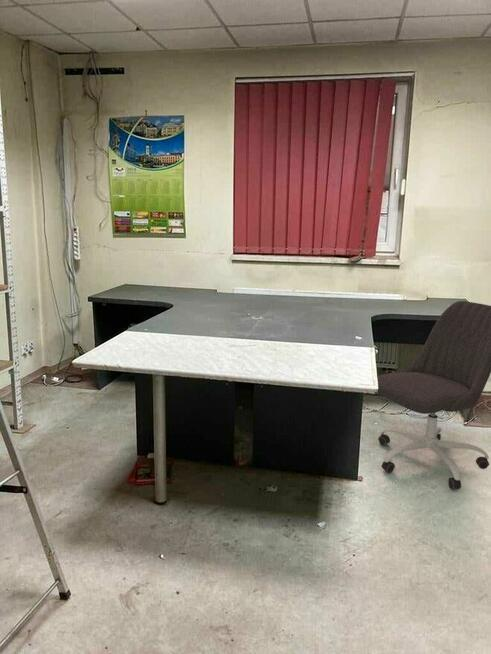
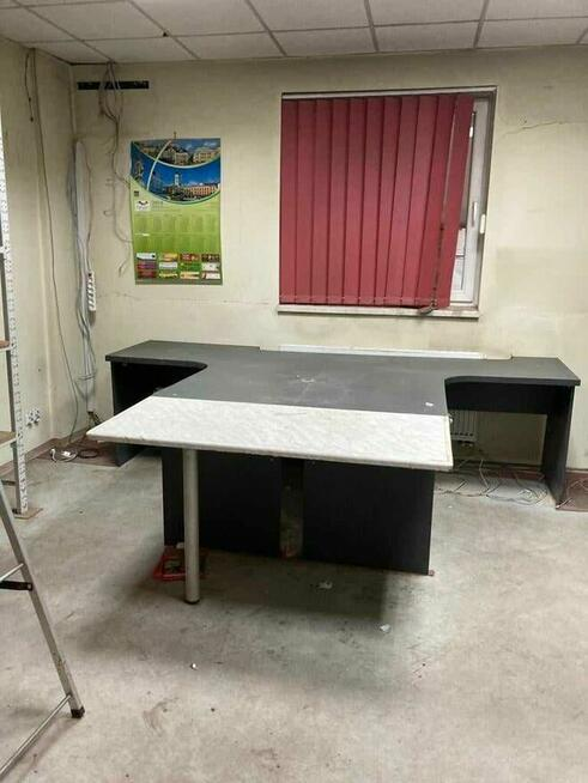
- office chair [377,300,491,490]
